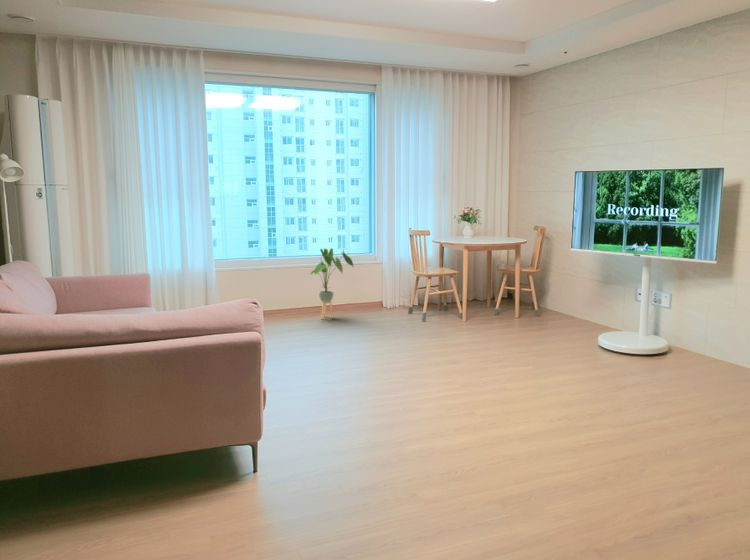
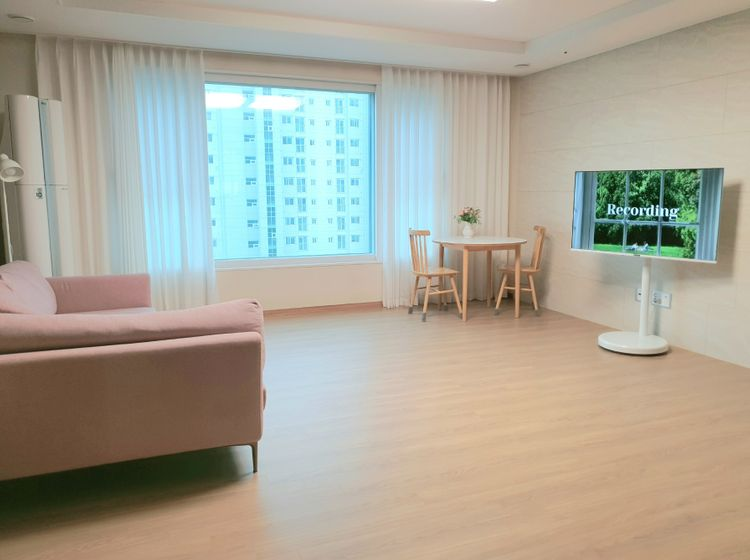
- house plant [310,247,354,320]
